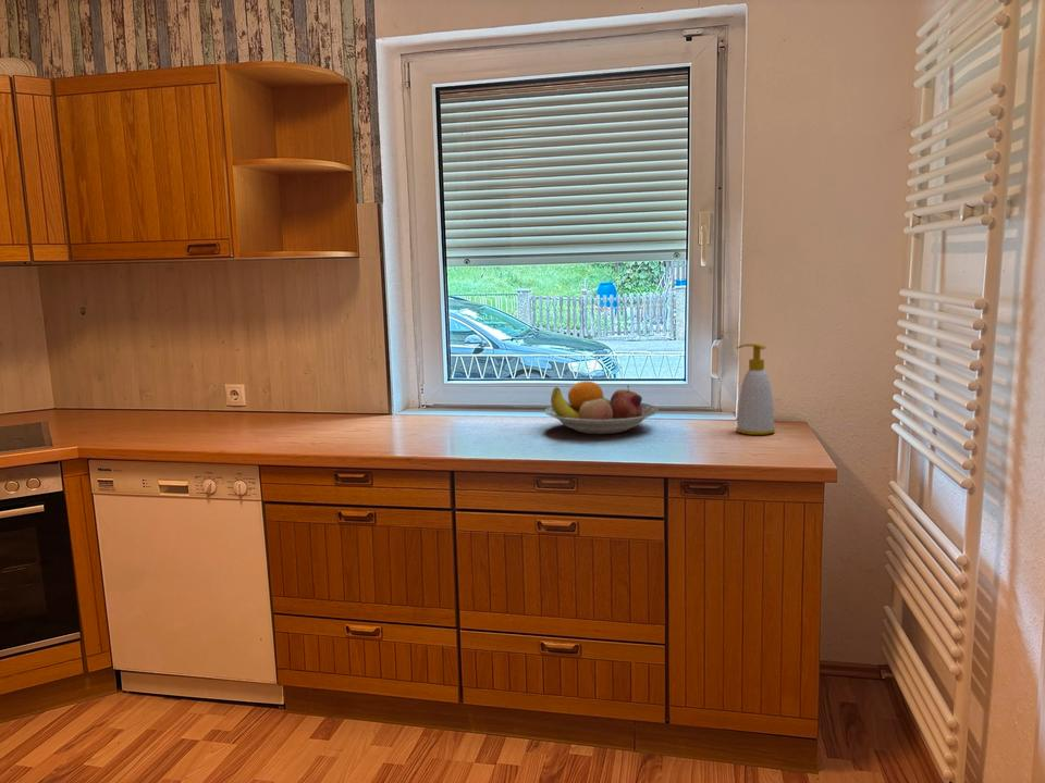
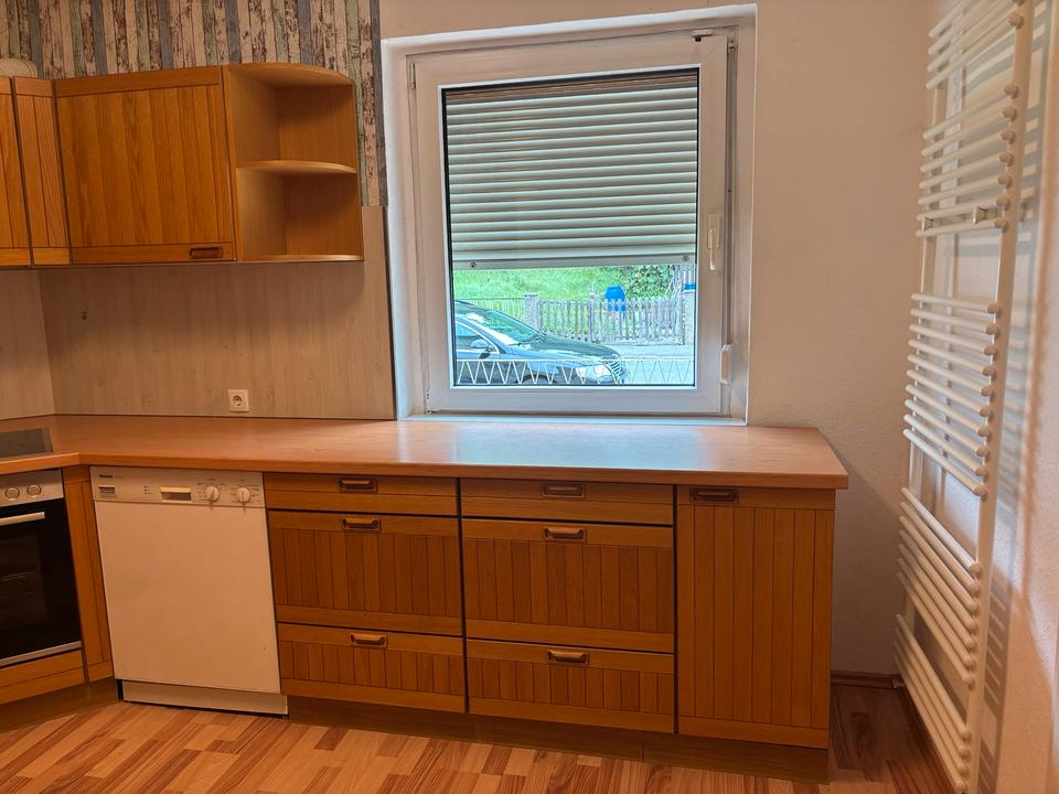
- soap bottle [735,343,776,436]
- fruit bowl [544,381,660,435]
